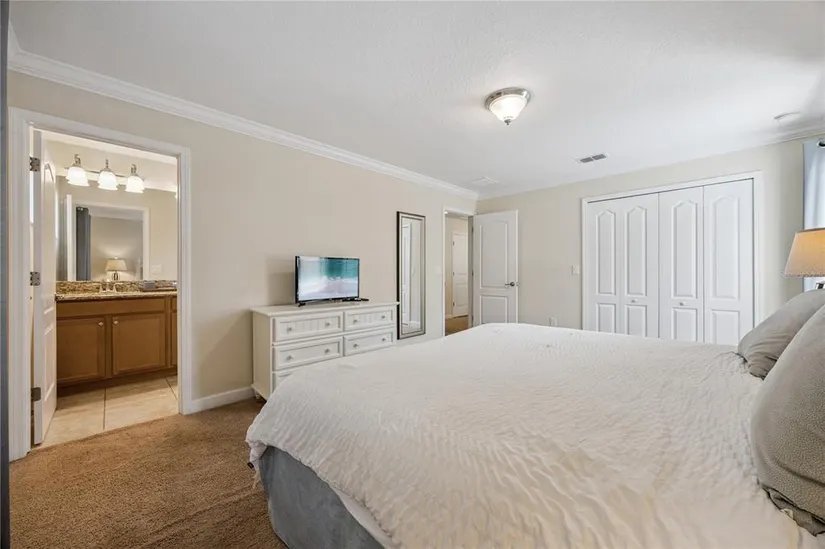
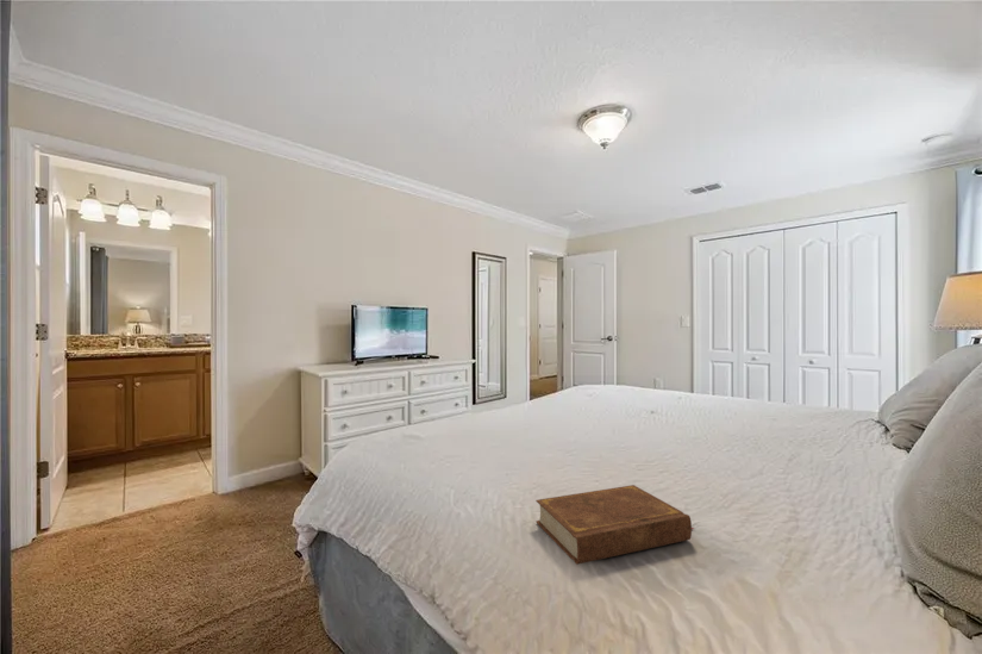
+ book [534,484,695,566]
